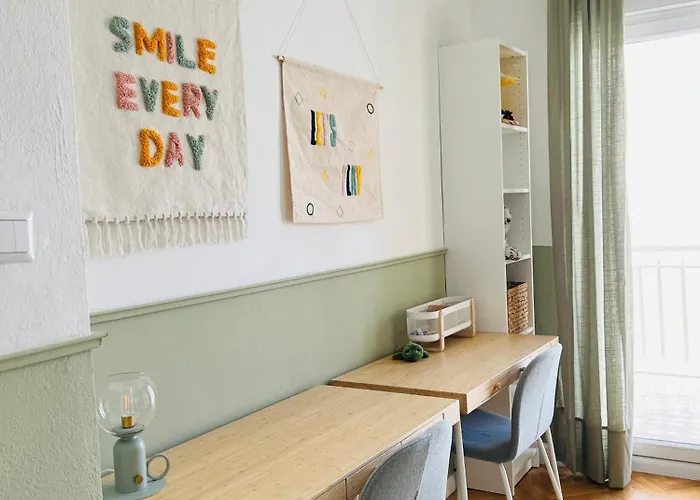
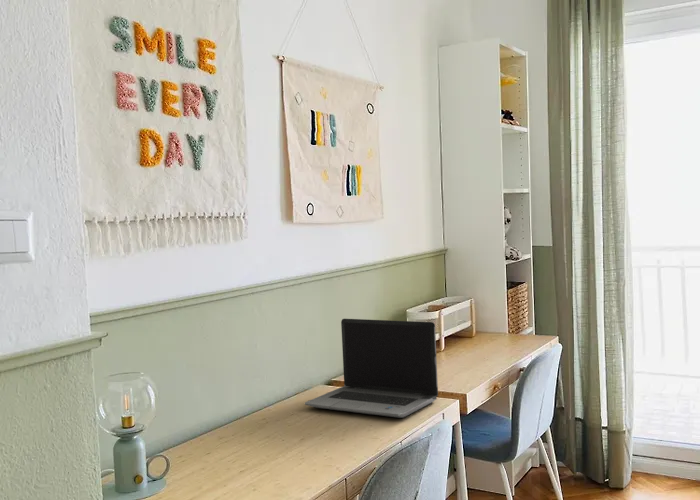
+ laptop computer [304,318,439,419]
